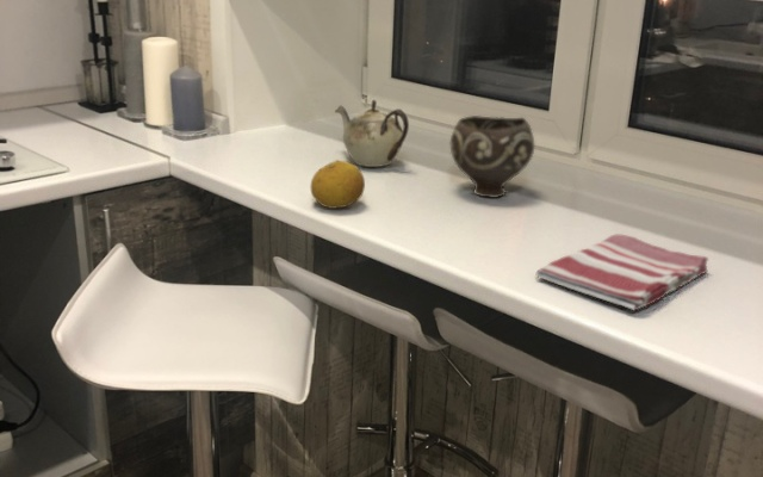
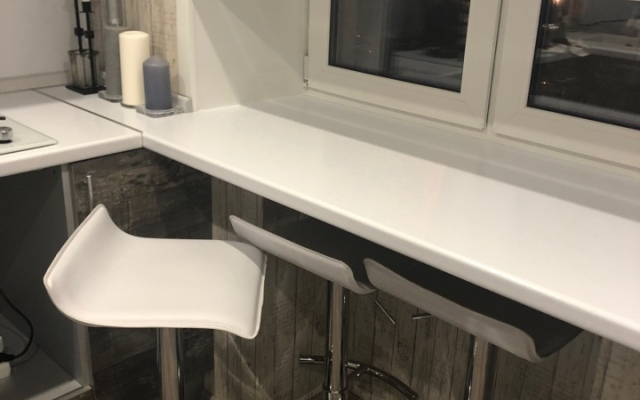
- teapot [334,99,410,168]
- bowl [449,114,535,199]
- dish towel [534,234,709,311]
- fruit [309,160,366,210]
